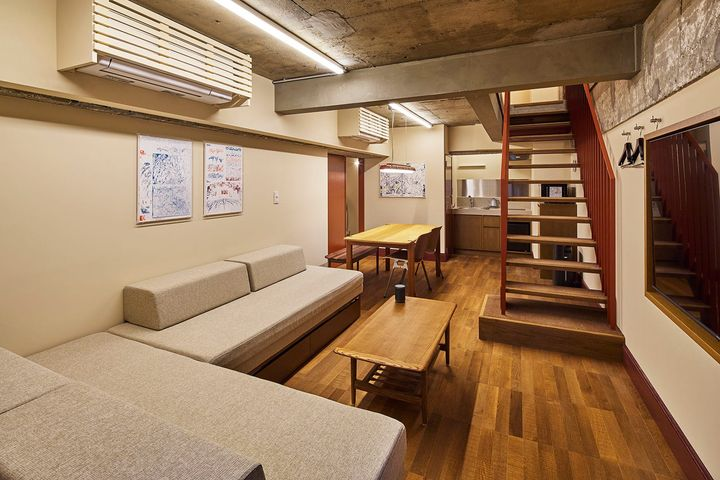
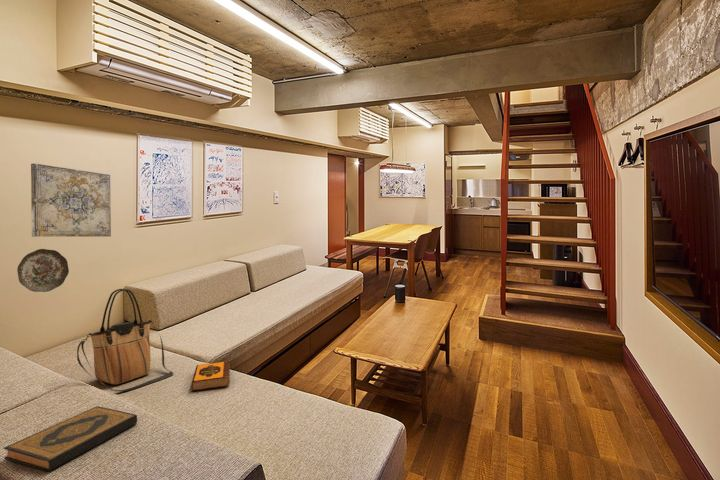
+ tote bag [76,288,174,392]
+ hardback book [3,405,138,472]
+ hardback book [191,360,231,392]
+ wall art [30,162,112,238]
+ decorative plate [16,248,70,293]
